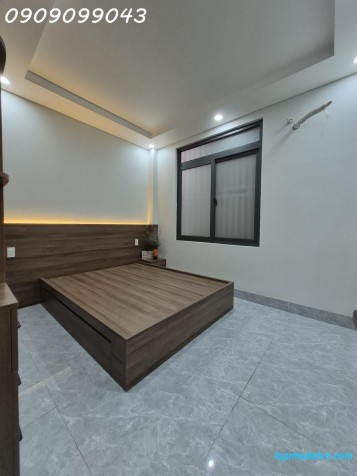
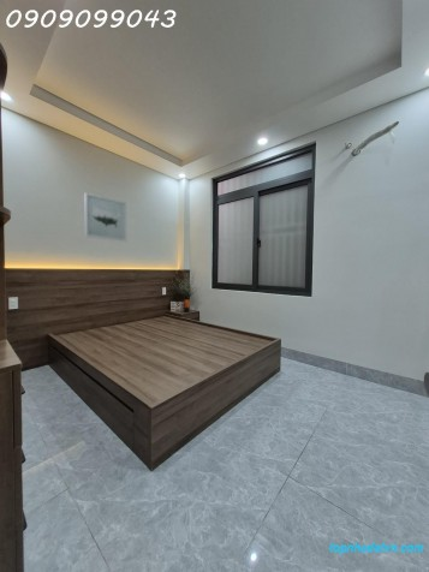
+ wall art [83,191,127,243]
